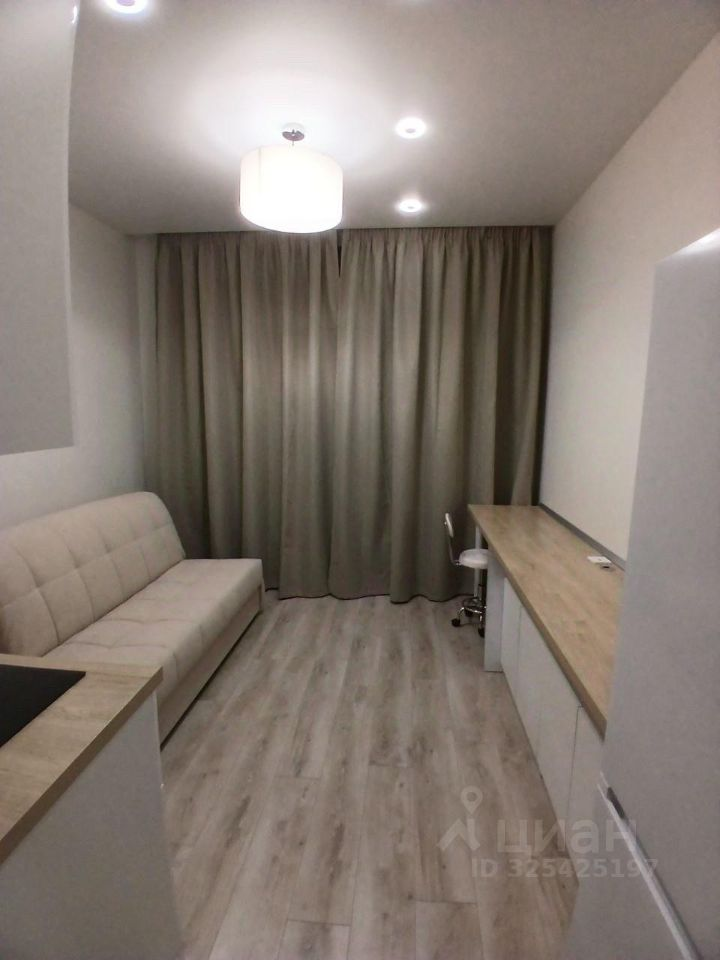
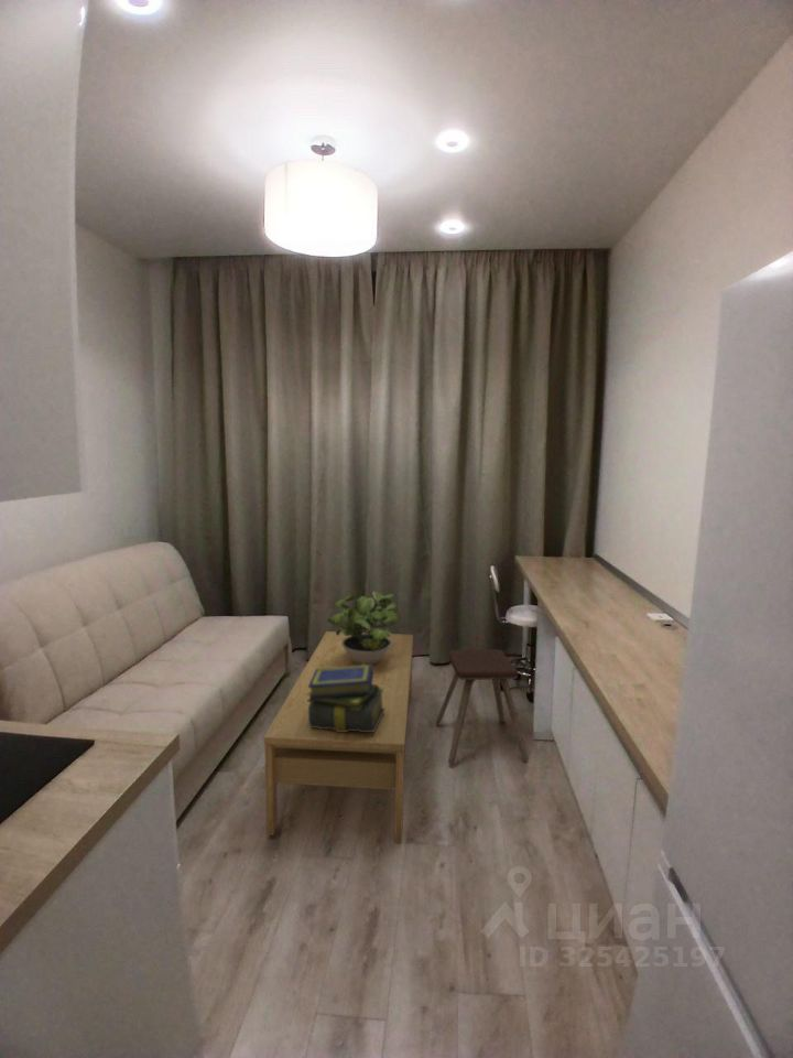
+ coffee table [263,630,414,844]
+ music stool [434,648,529,766]
+ potted plant [327,590,399,665]
+ stack of books [306,665,385,732]
